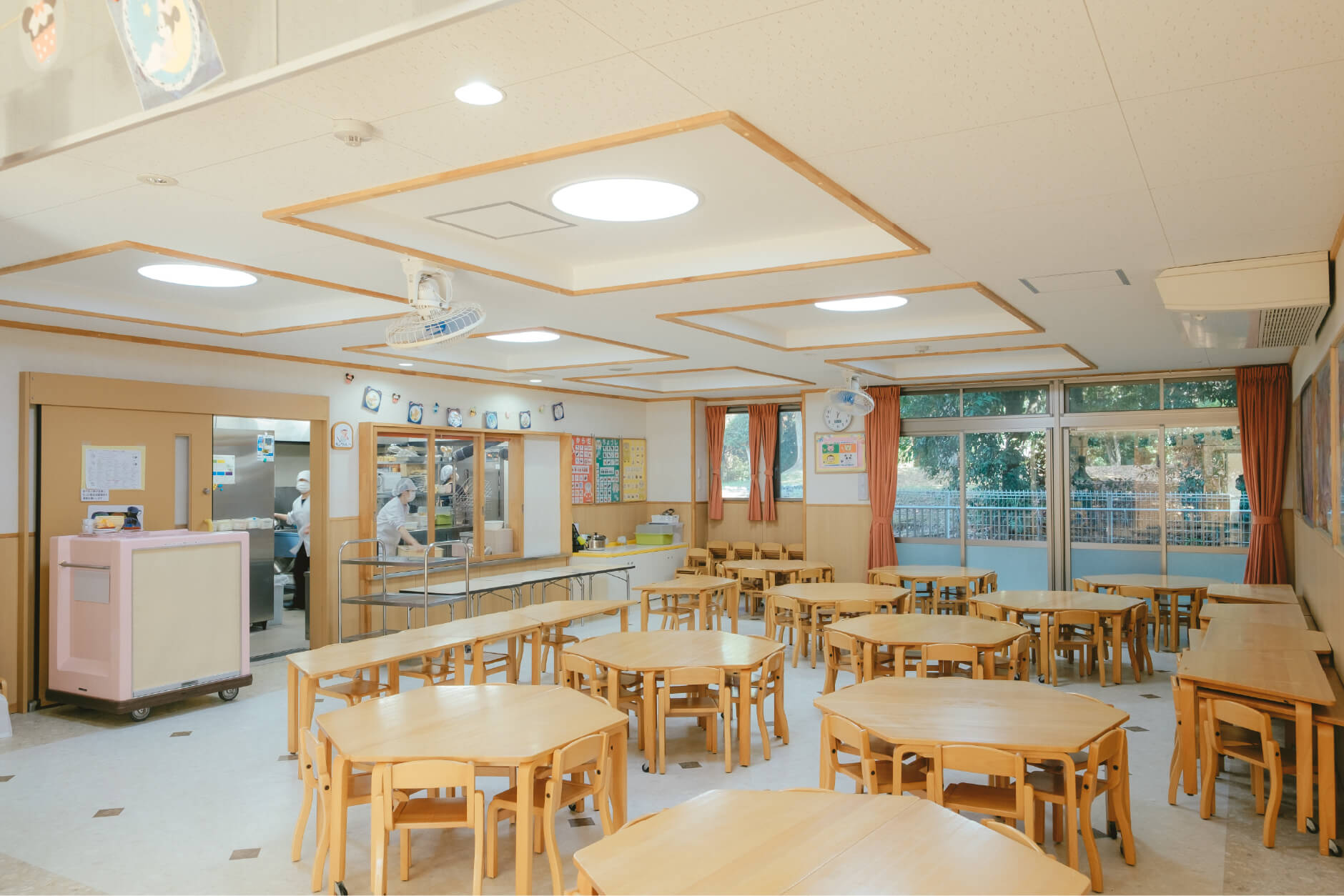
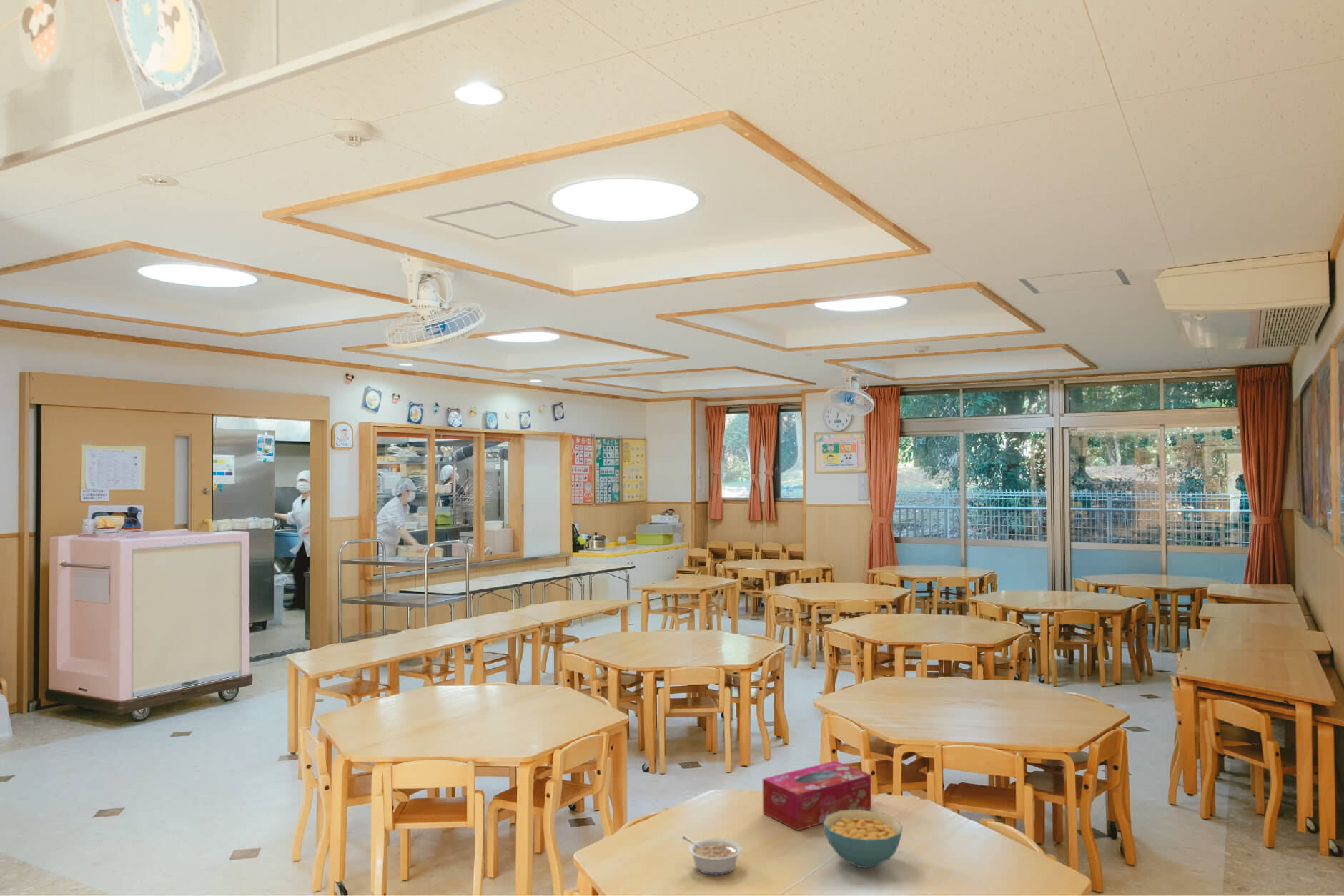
+ cereal bowl [823,810,903,869]
+ tissue box [762,760,872,831]
+ legume [681,835,743,875]
